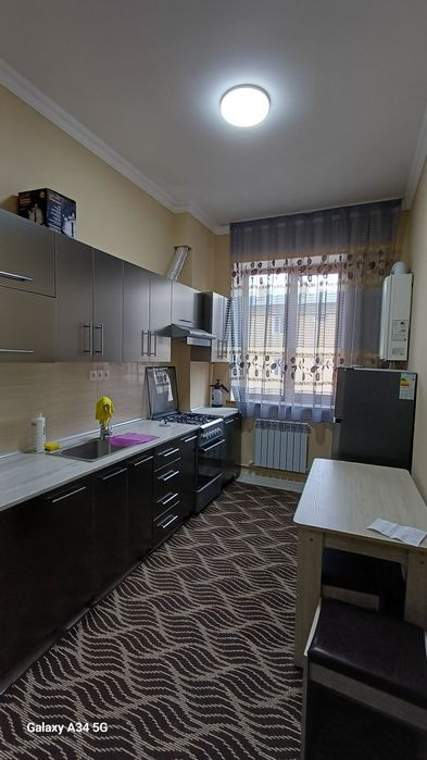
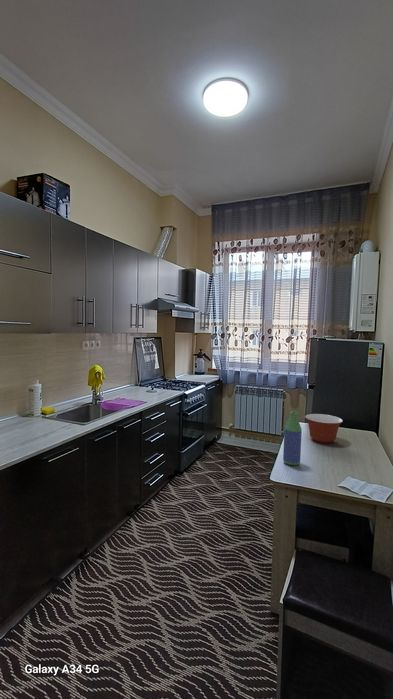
+ mixing bowl [304,413,344,444]
+ bottle [282,410,303,466]
